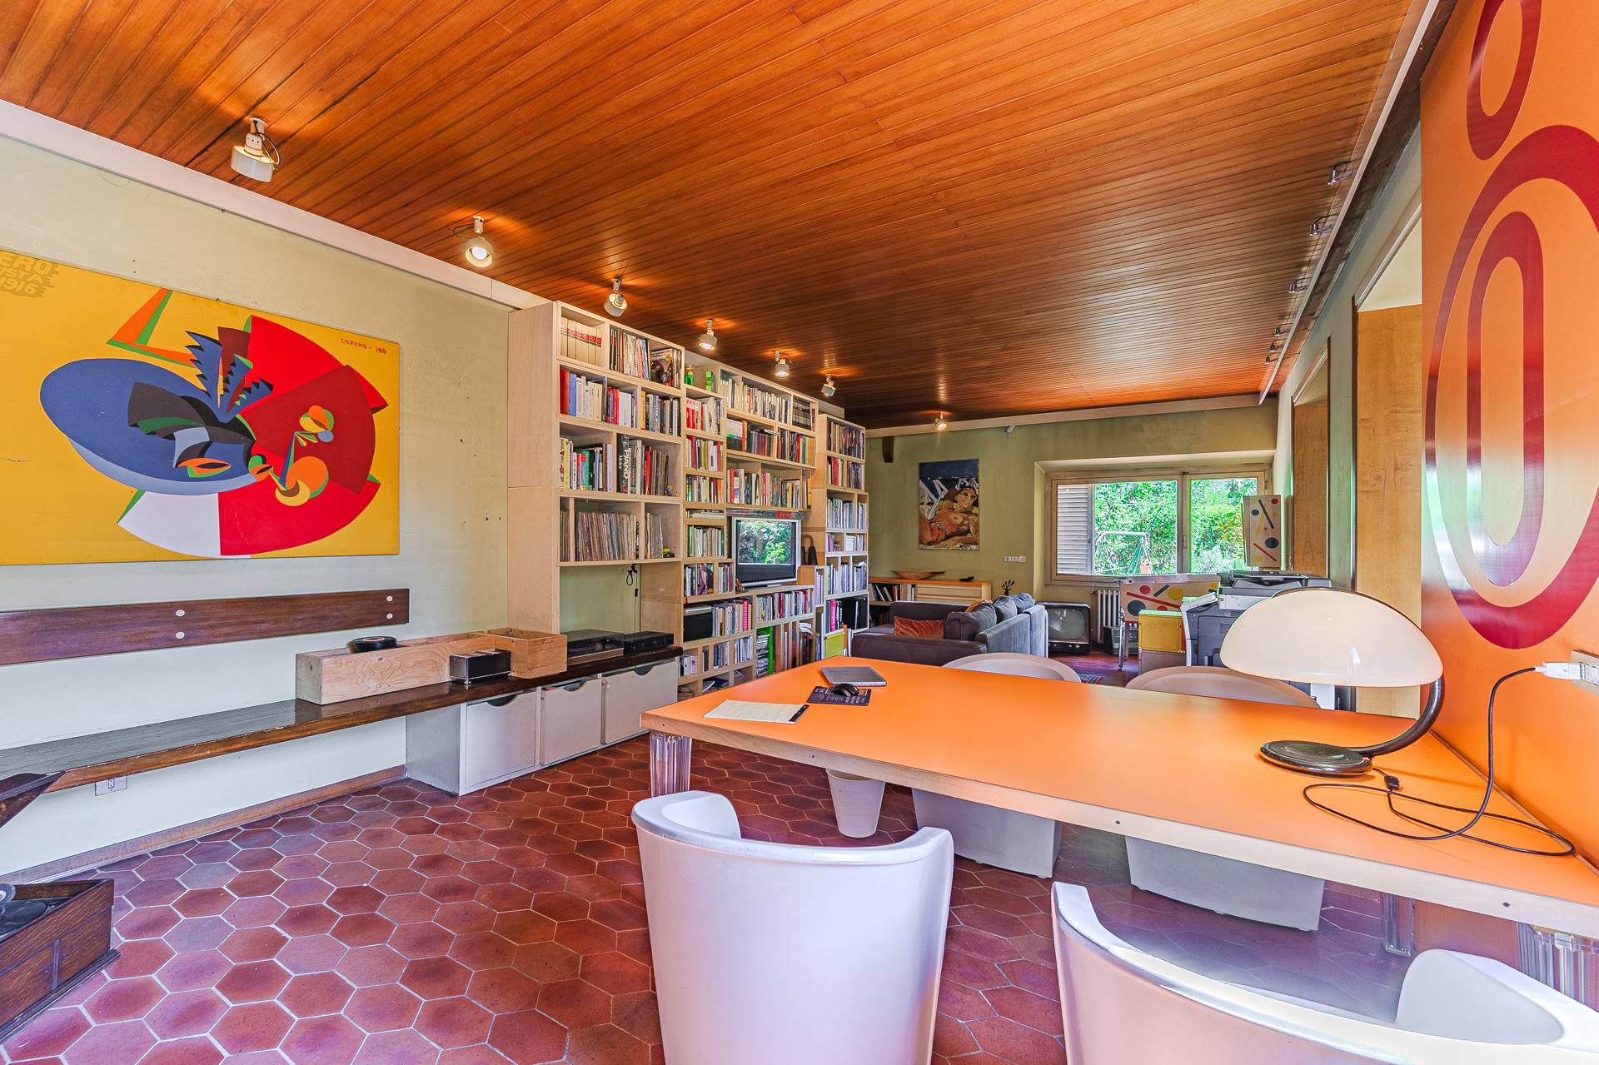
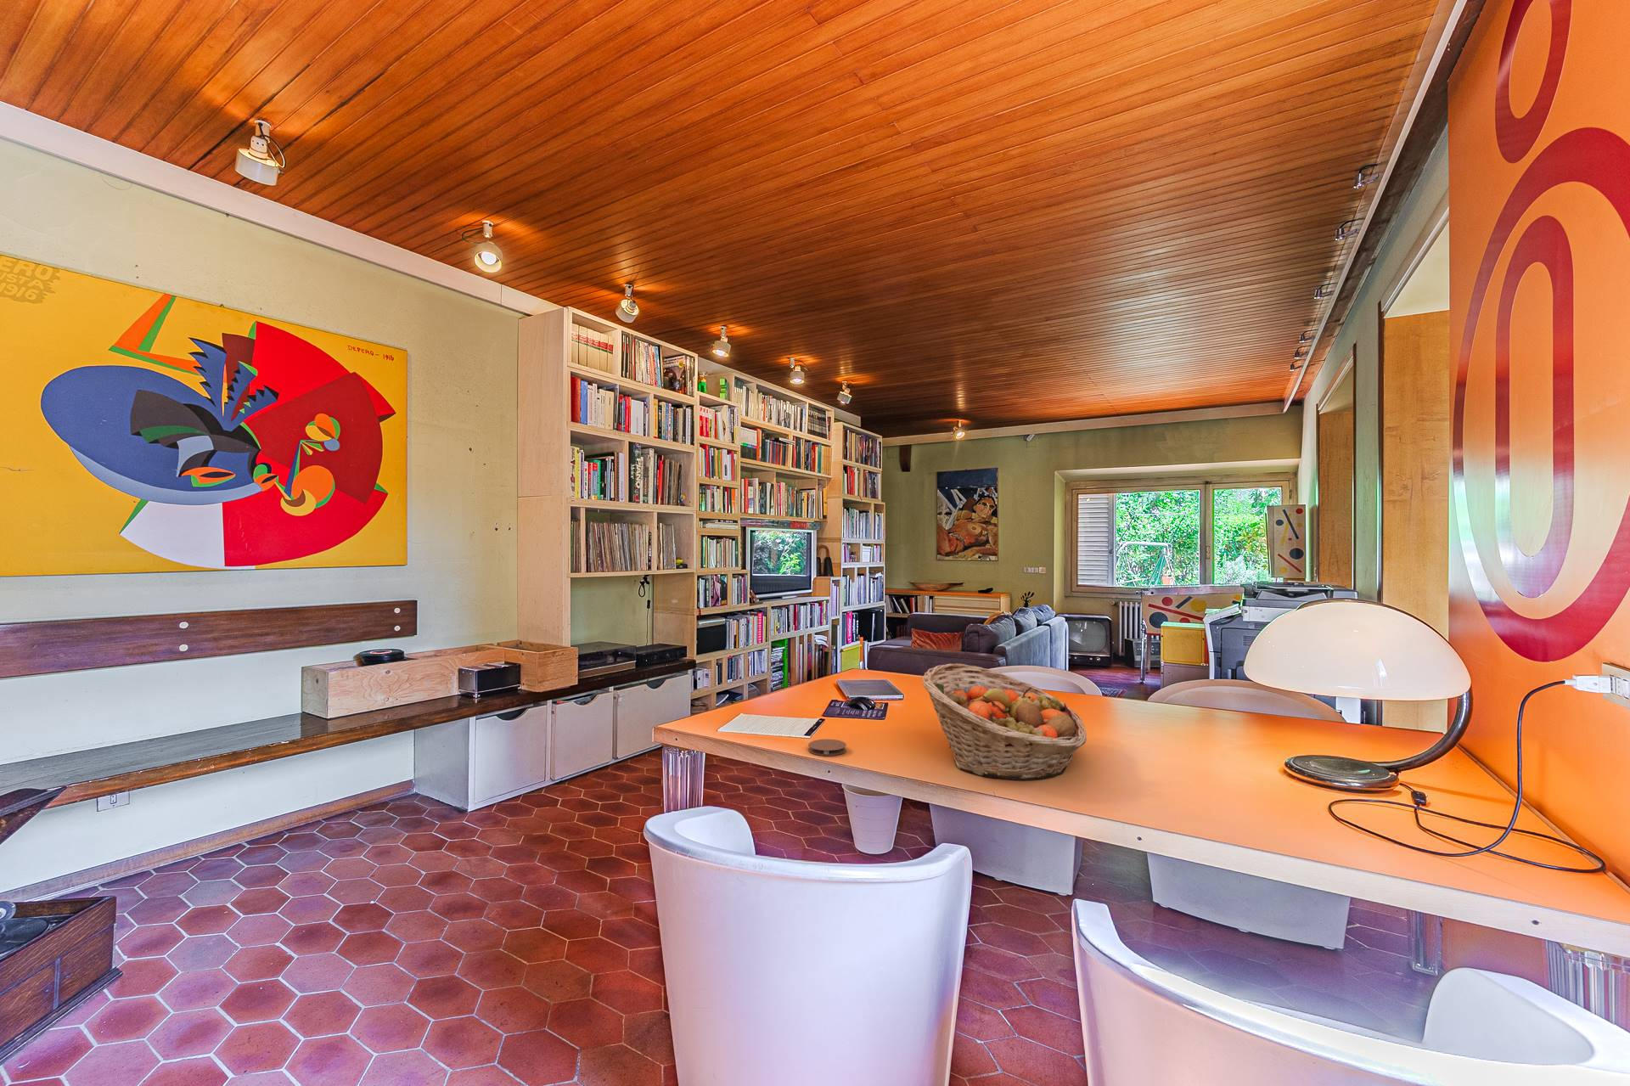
+ fruit basket [922,662,1087,782]
+ coaster [807,738,847,756]
